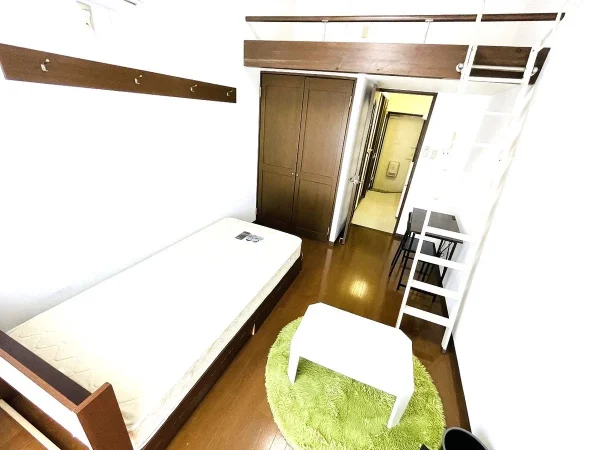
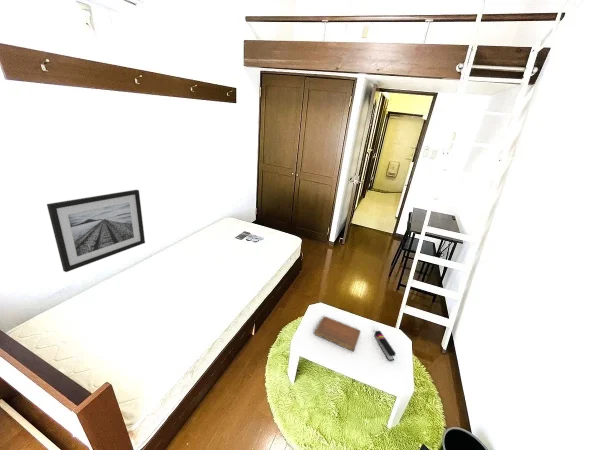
+ stapler [373,330,397,362]
+ notebook [313,315,362,353]
+ wall art [46,189,146,273]
